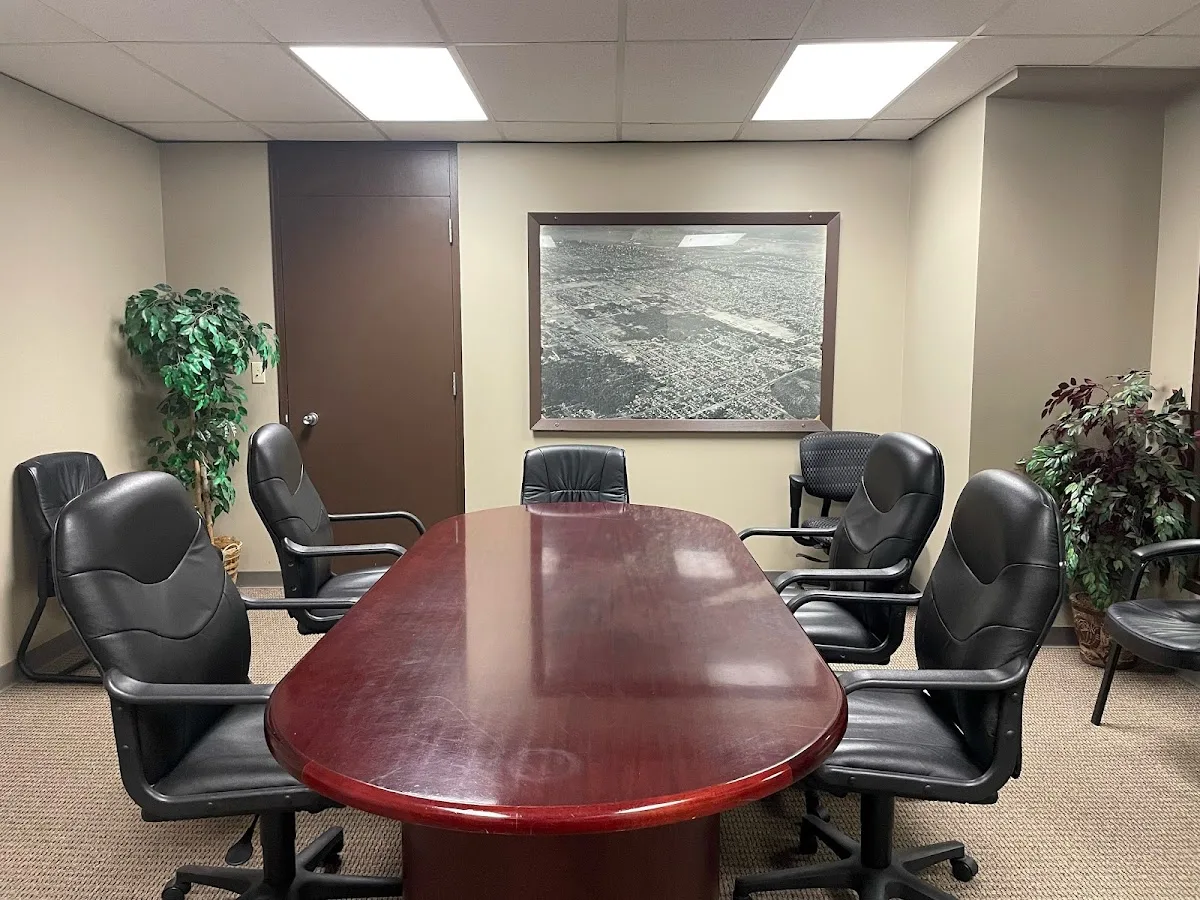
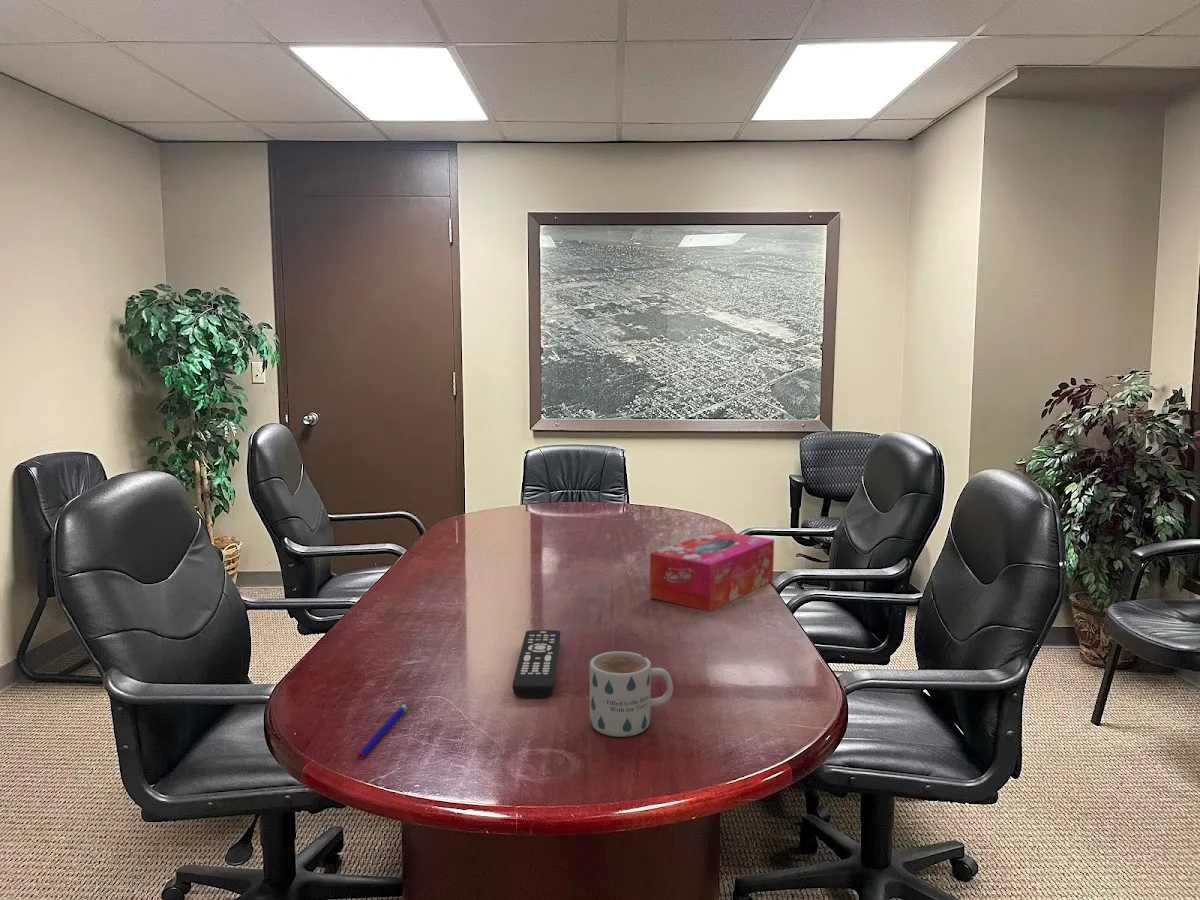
+ tissue box [649,529,775,613]
+ remote control [512,629,561,699]
+ pen [356,703,408,760]
+ mug [589,650,674,738]
